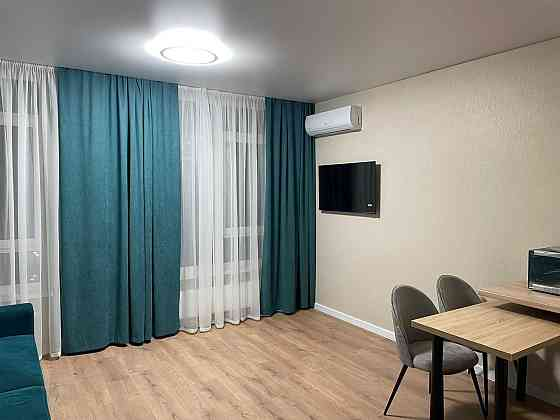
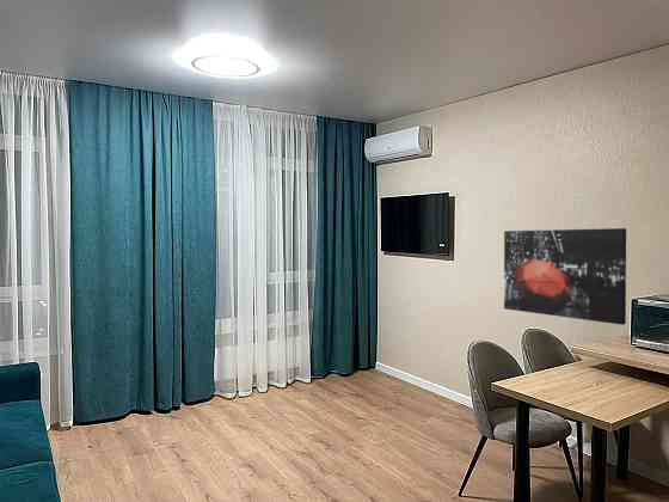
+ wall art [503,227,627,326]
